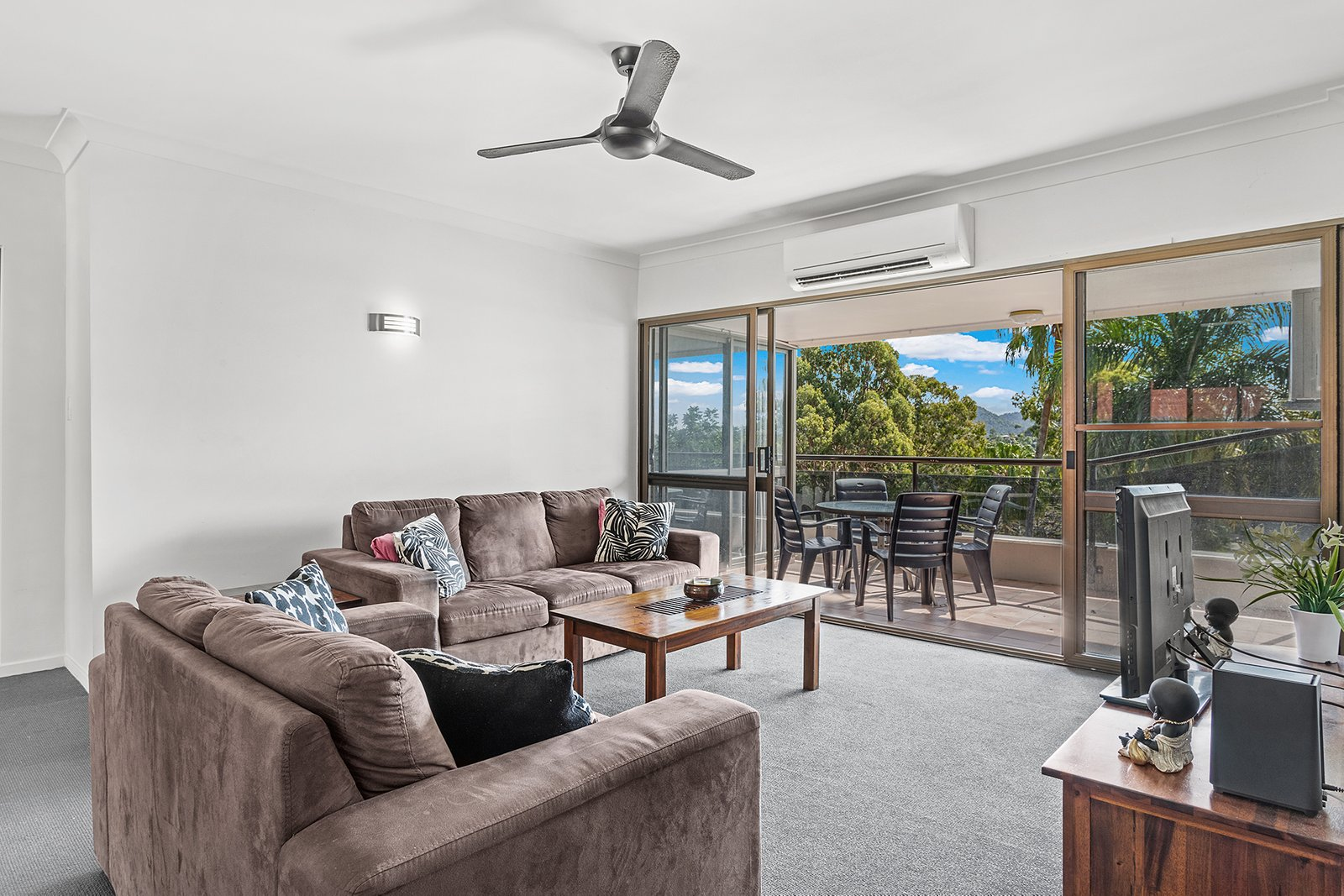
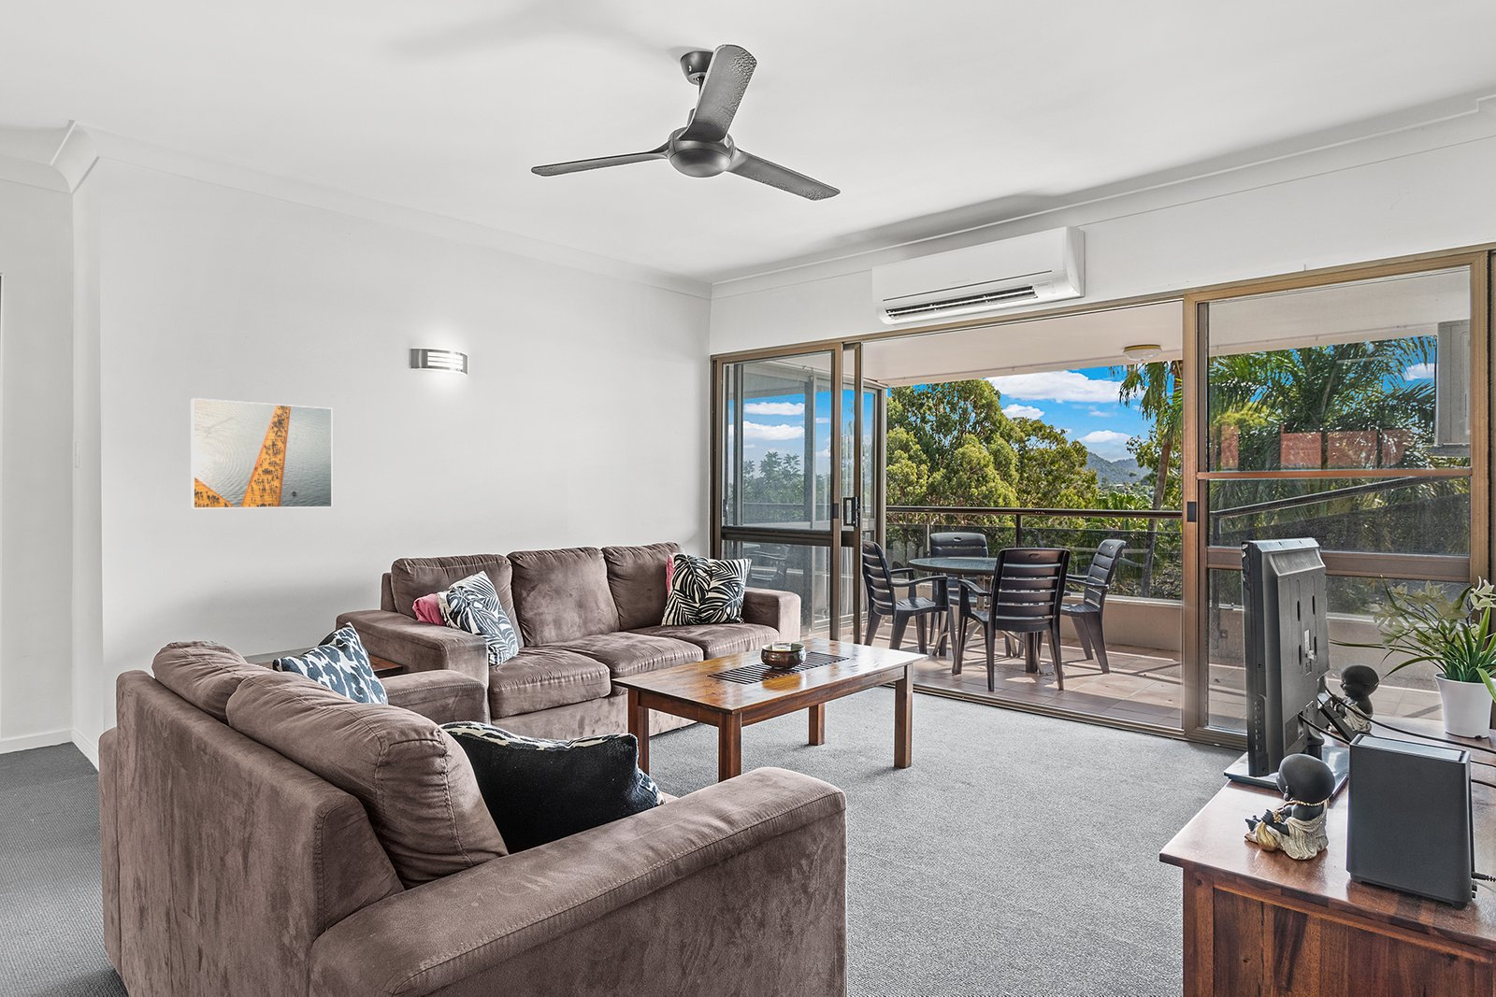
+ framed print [190,397,333,510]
